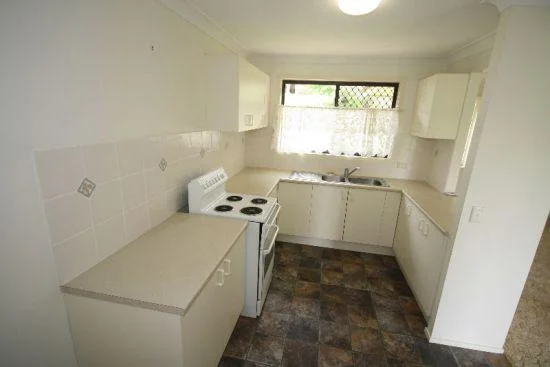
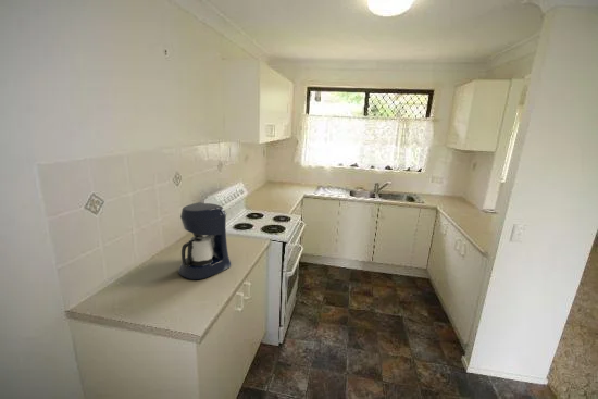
+ coffee maker [177,201,232,280]
